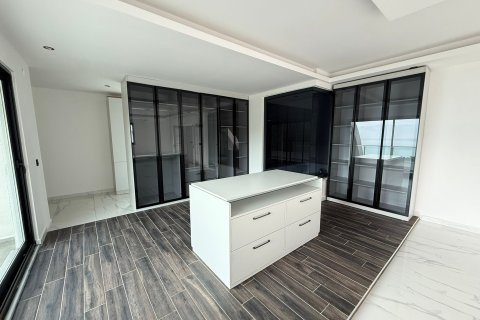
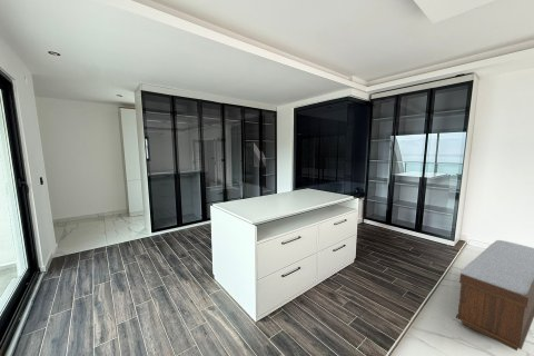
+ bench [455,239,534,352]
